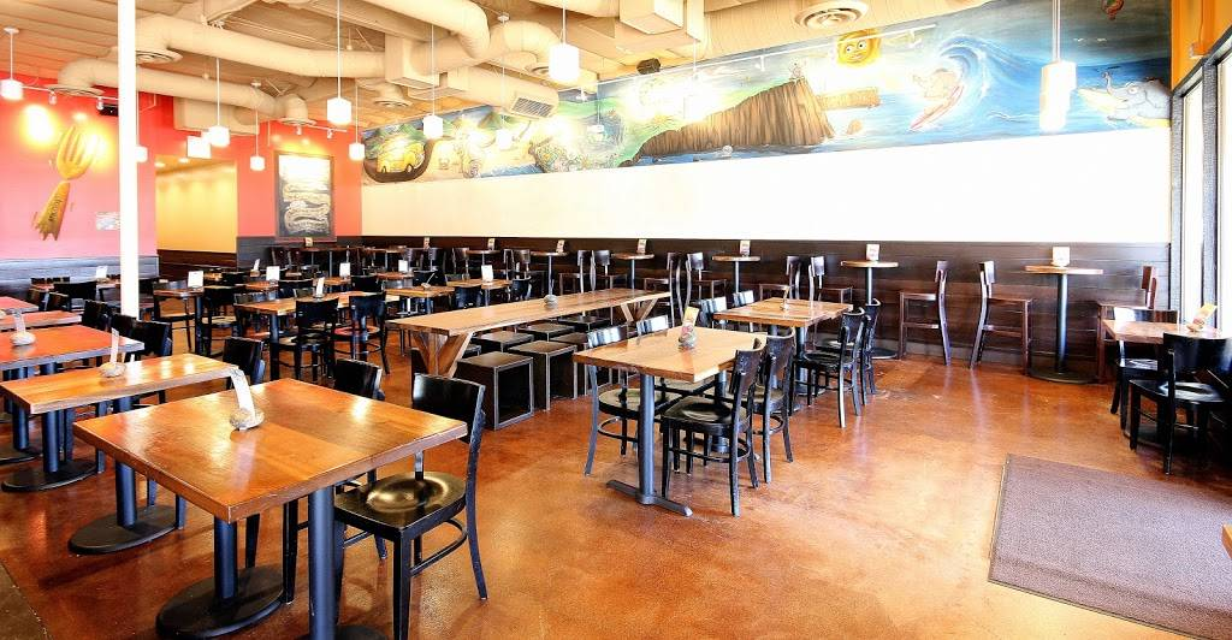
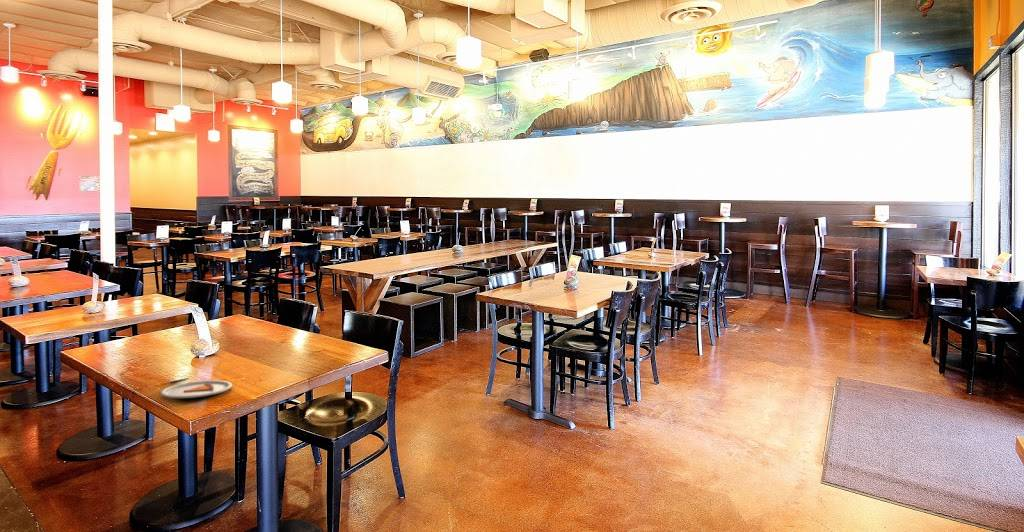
+ dinner plate [160,377,233,399]
